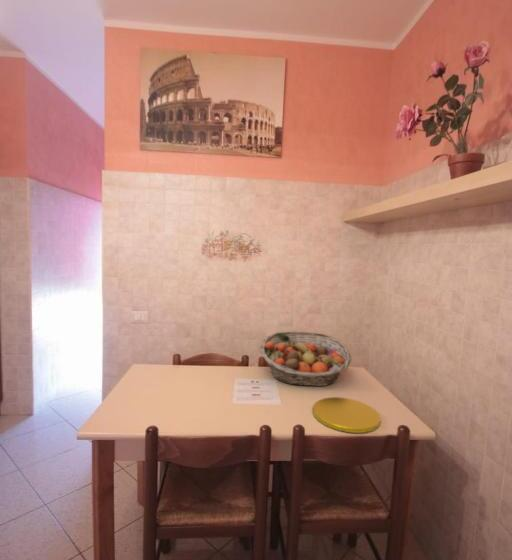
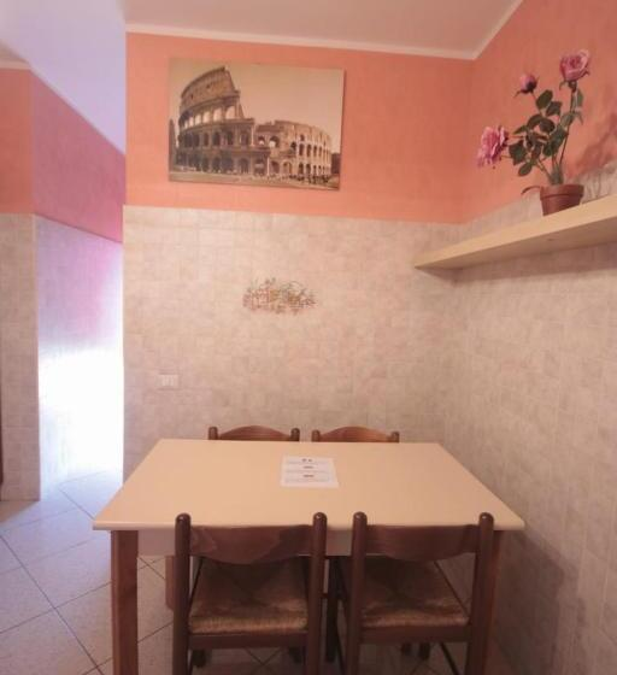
- fruit basket [259,330,352,387]
- plate [312,396,381,434]
